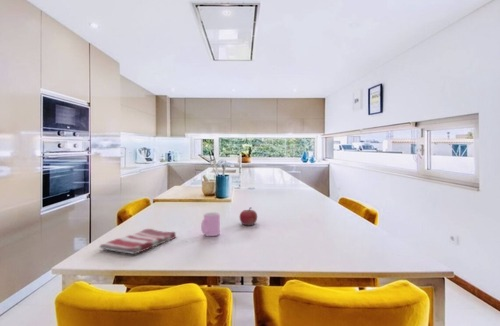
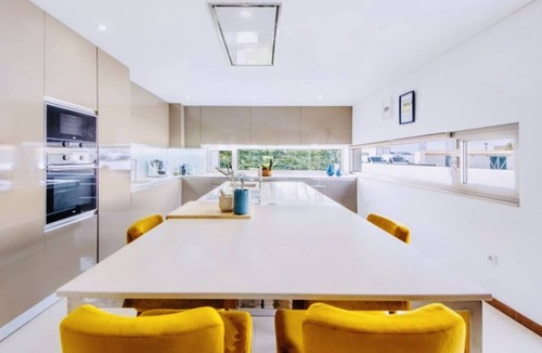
- cup [200,211,221,237]
- fruit [239,207,258,226]
- dish towel [98,228,177,255]
